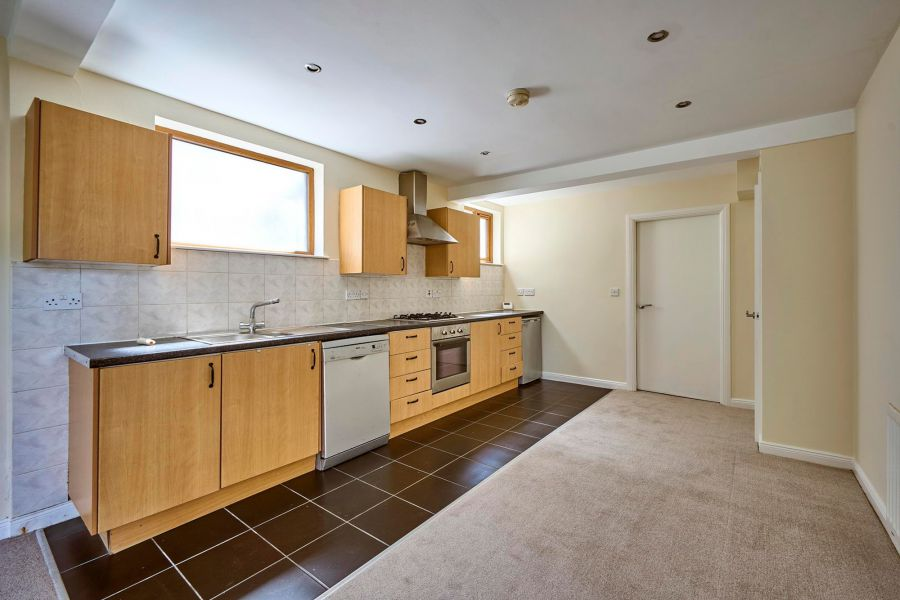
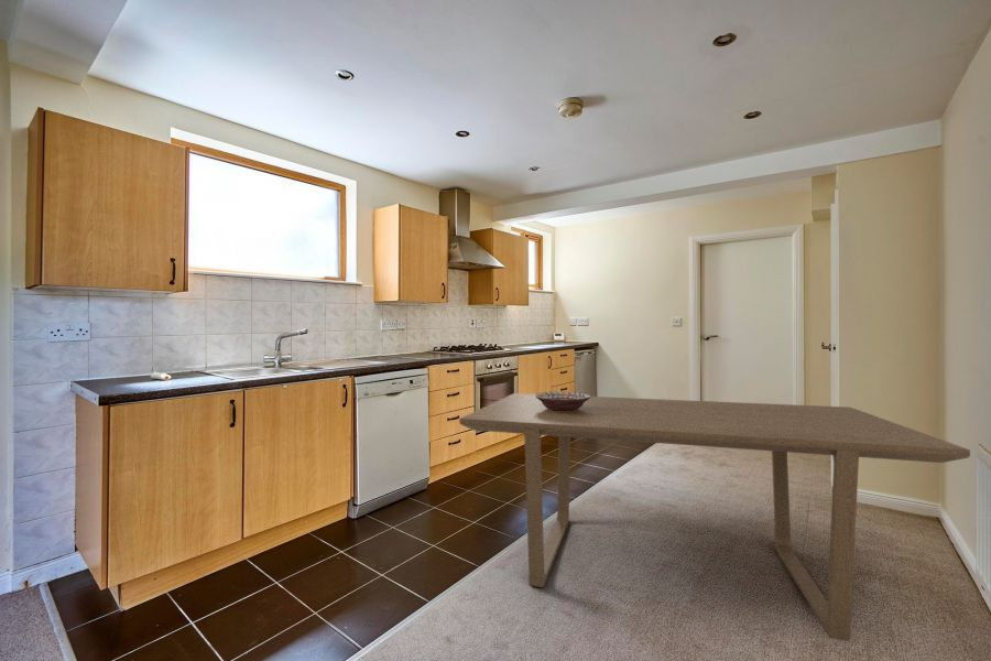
+ decorative bowl [534,391,592,411]
+ dining table [458,392,971,642]
